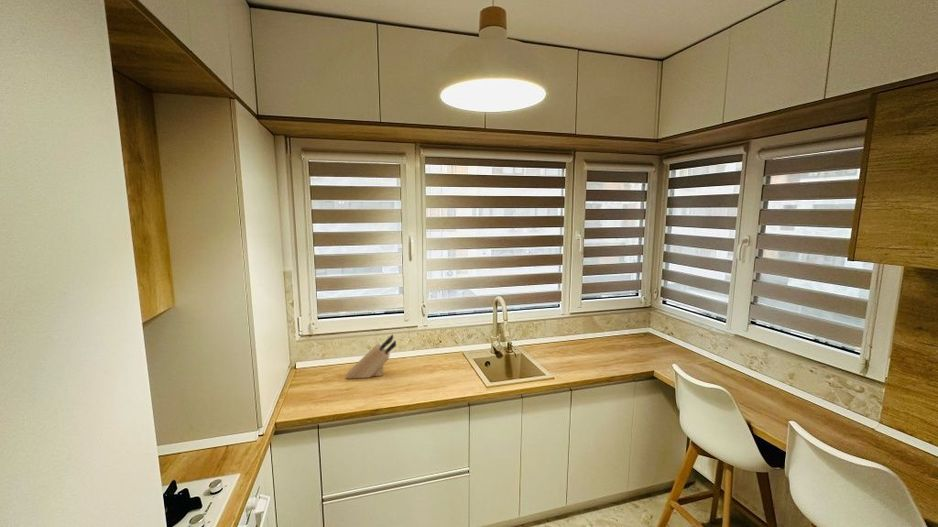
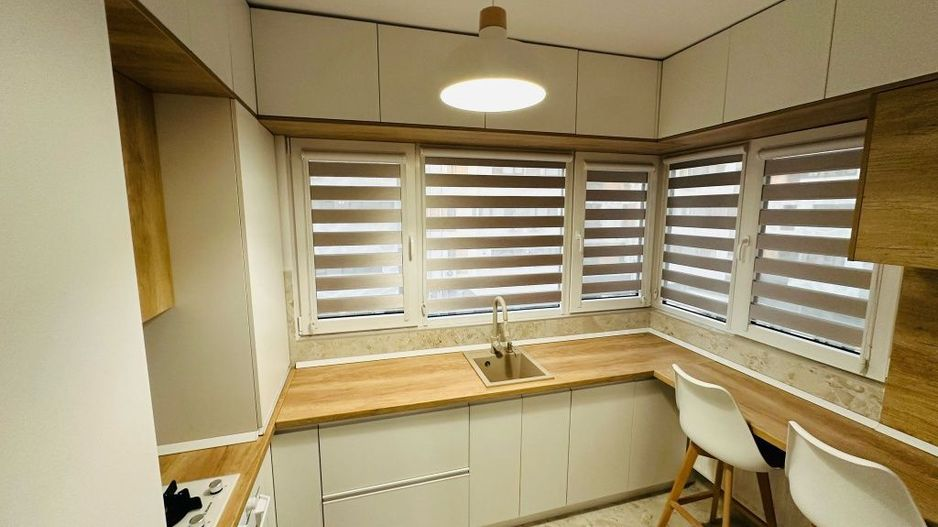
- knife block [345,333,397,380]
